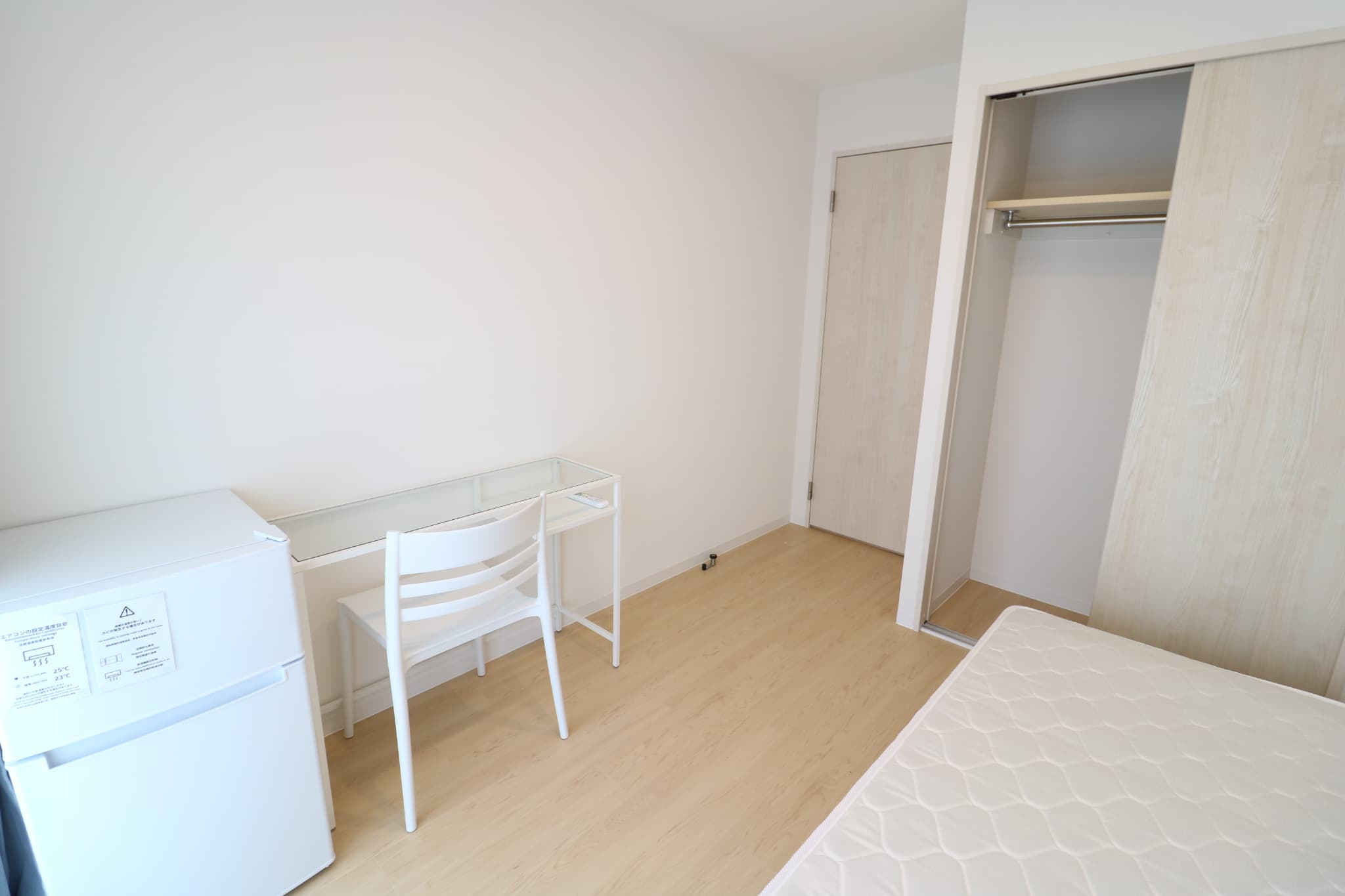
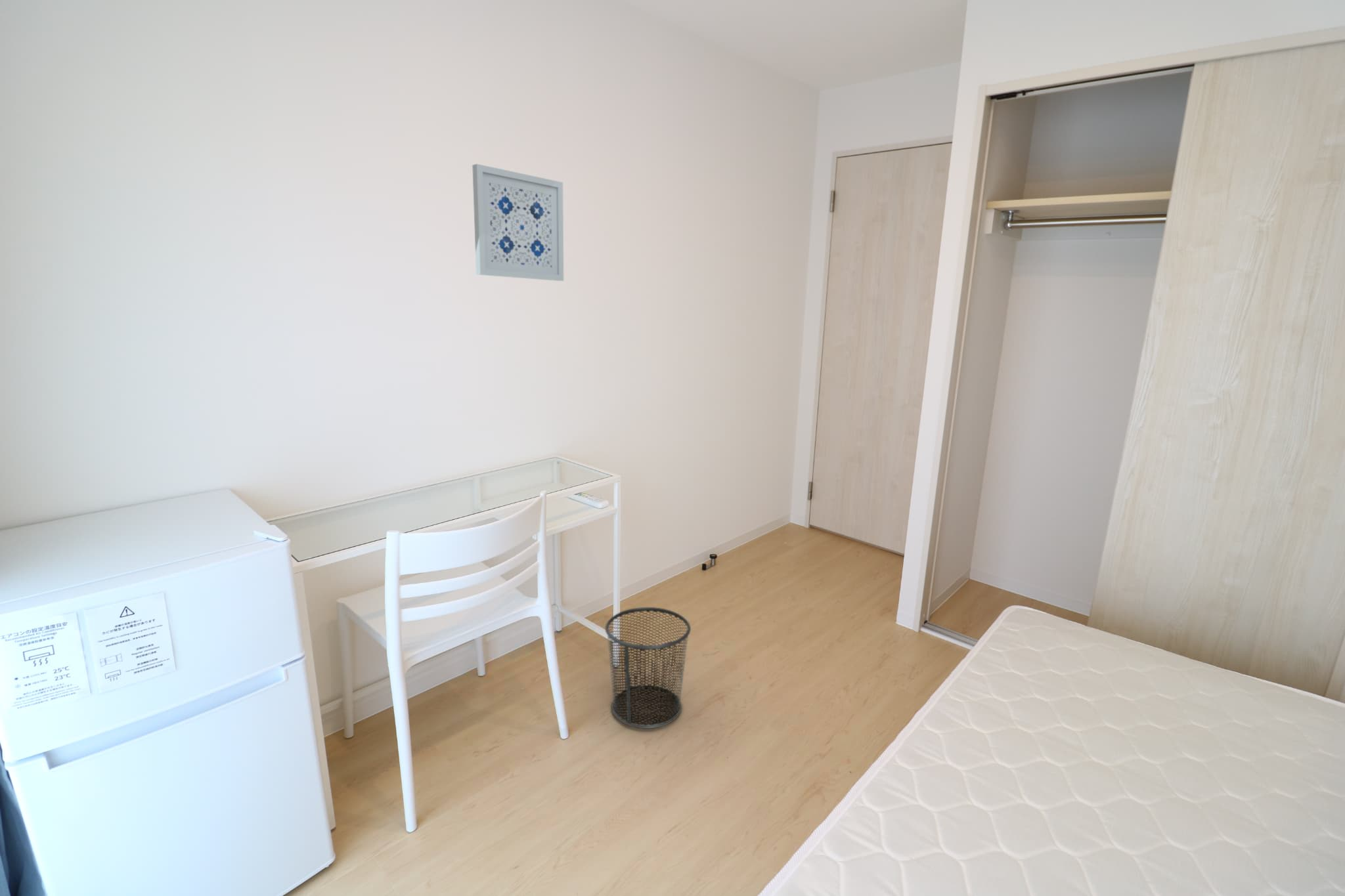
+ wall art [472,163,564,282]
+ waste bin [604,607,692,729]
